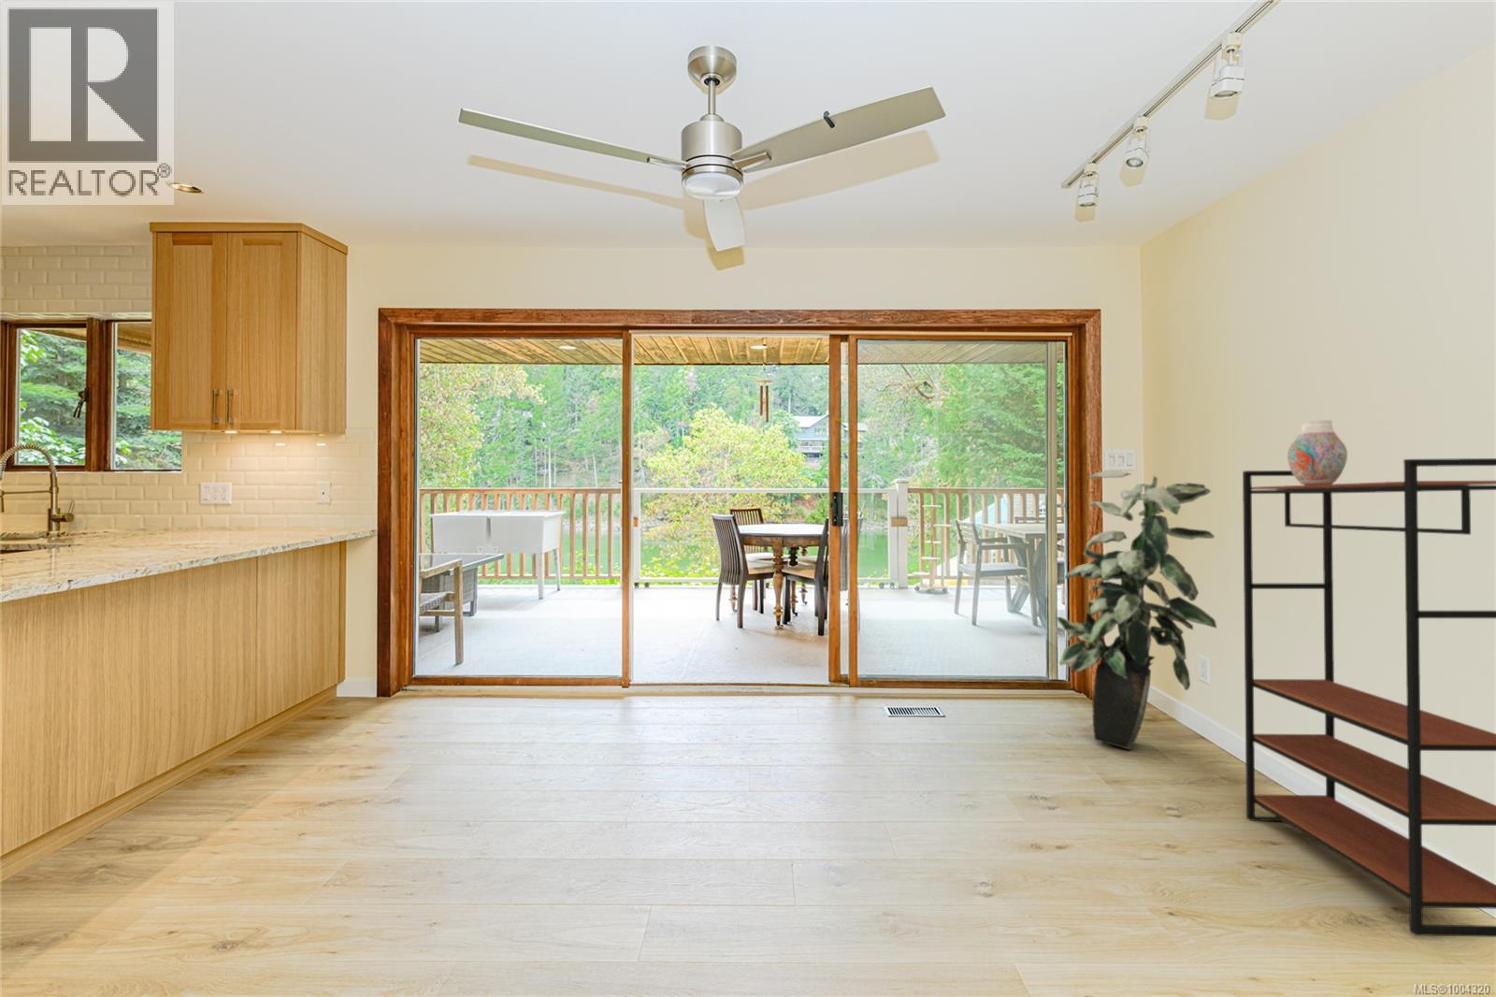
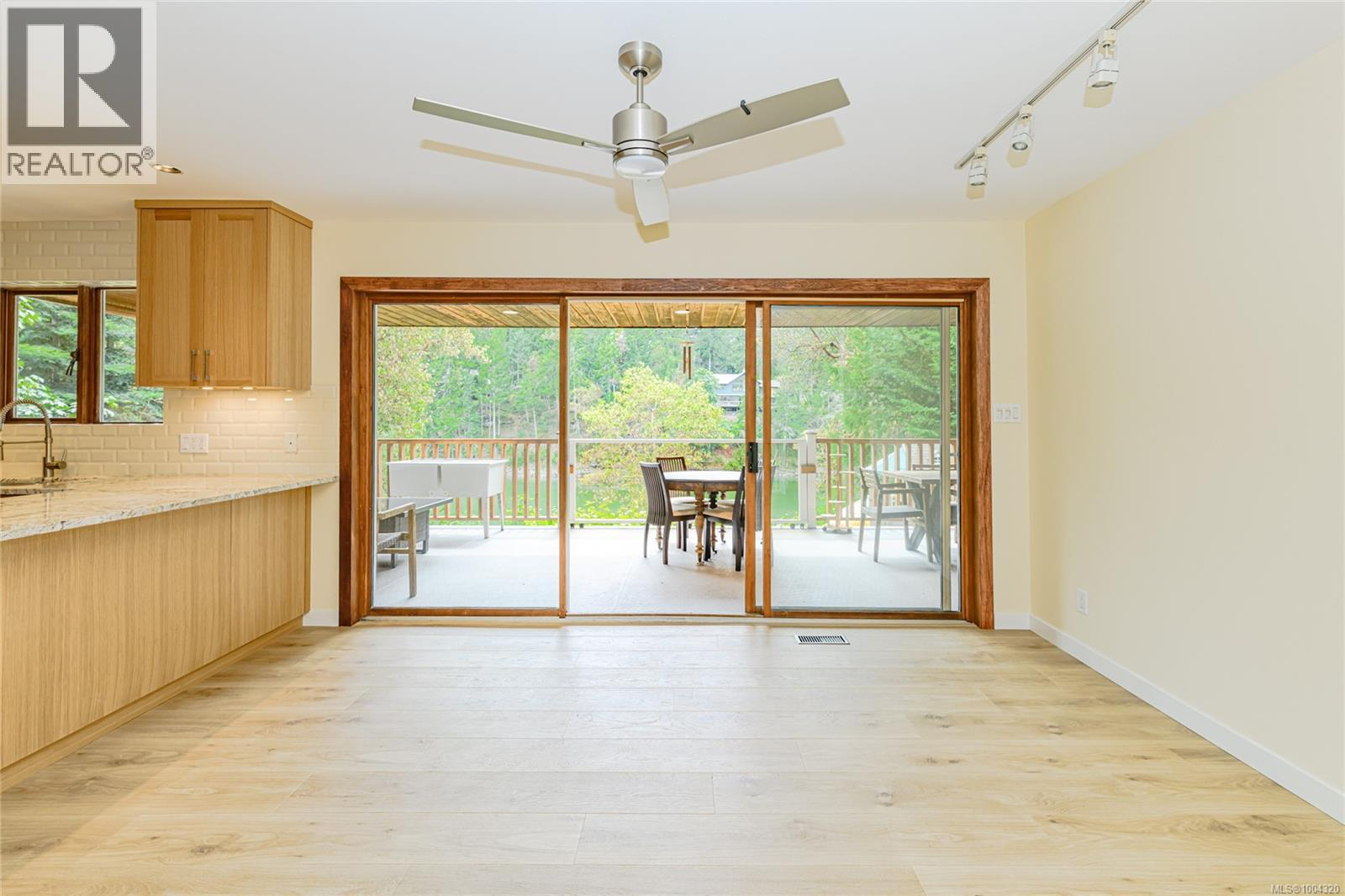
- vase [1287,419,1348,485]
- bookshelf [1241,457,1496,938]
- indoor plant [1054,470,1218,751]
